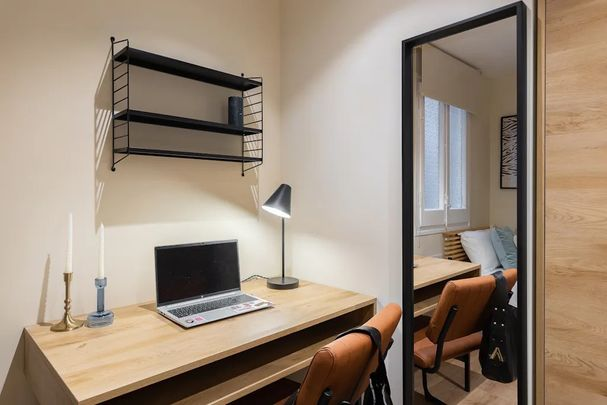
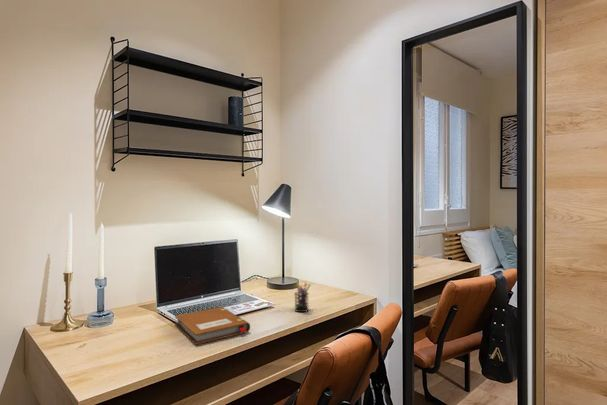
+ notebook [174,306,251,345]
+ pen holder [293,281,311,313]
